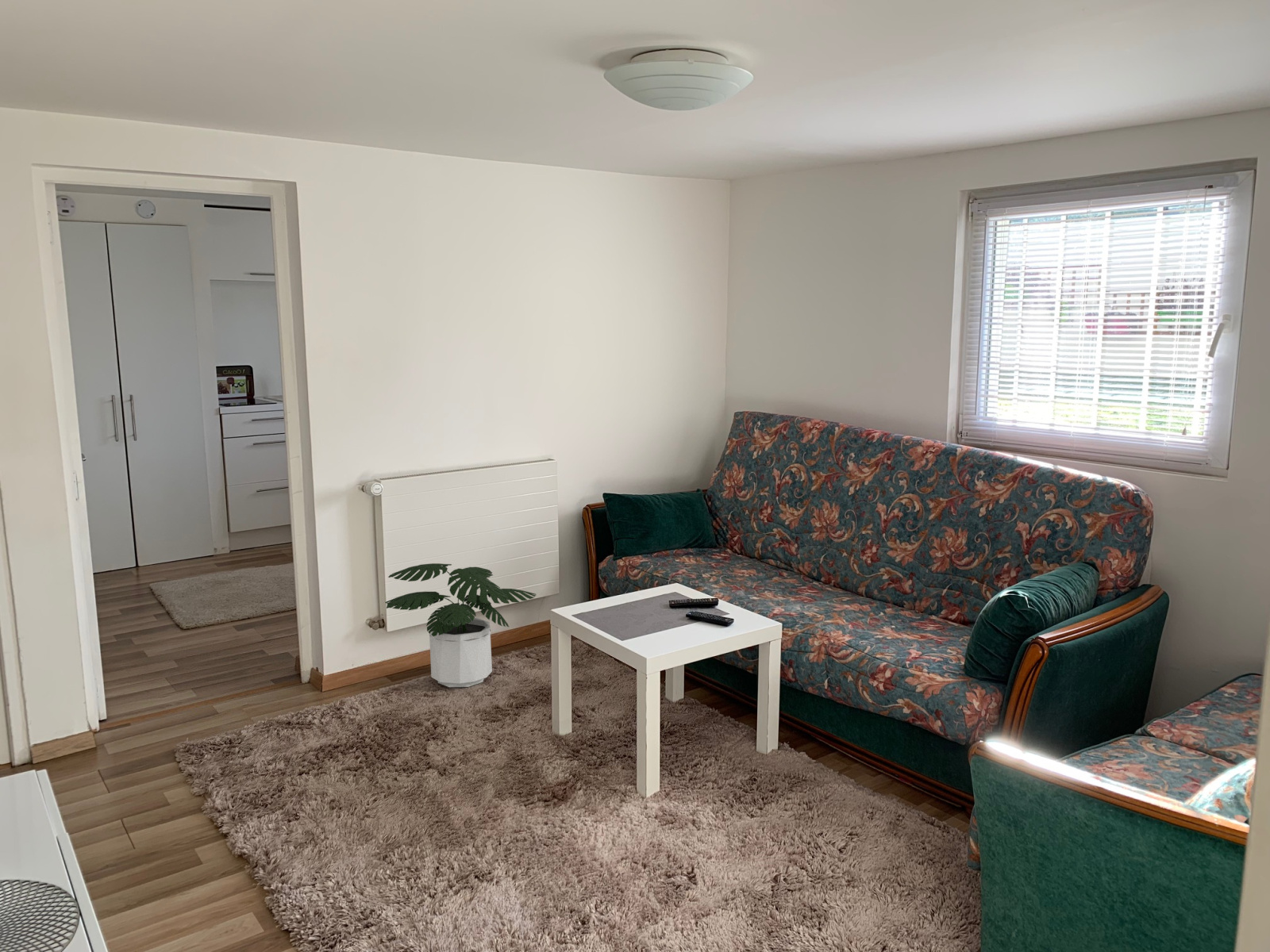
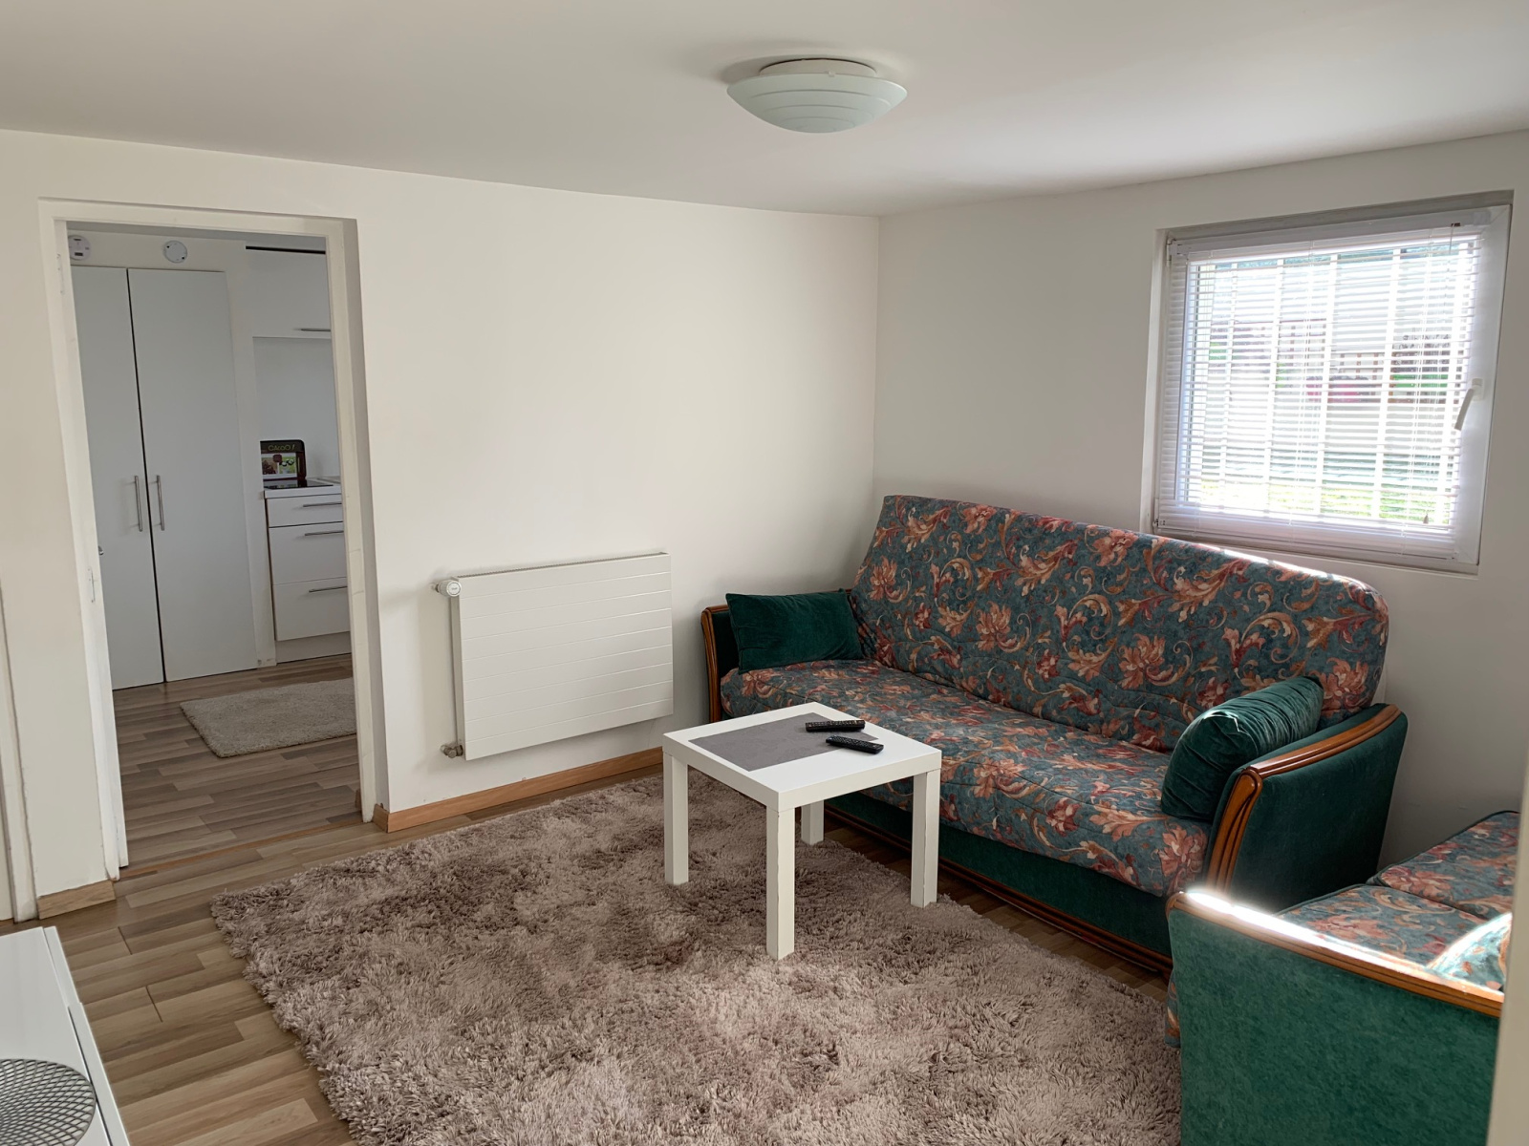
- potted plant [384,562,537,688]
